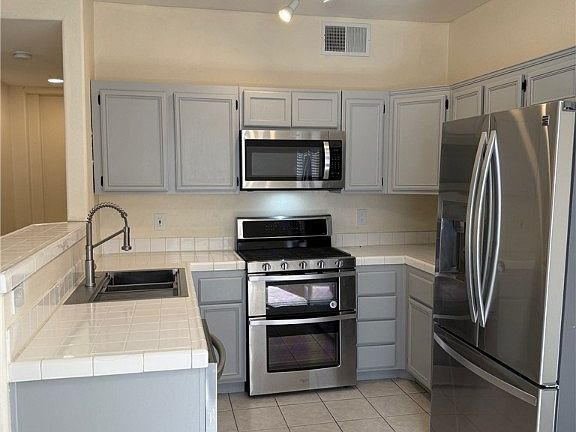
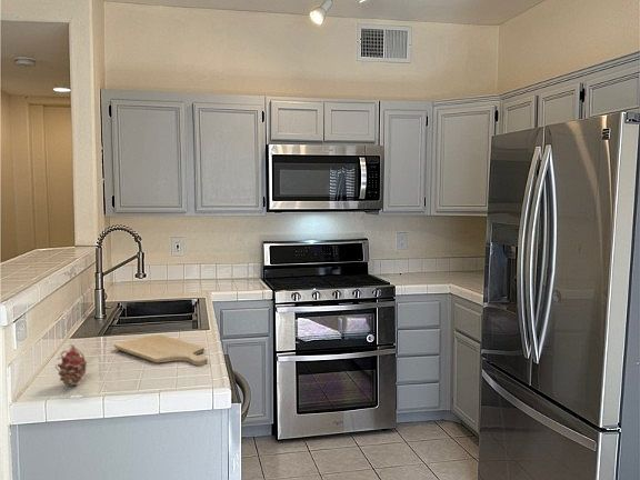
+ chopping board [113,334,209,367]
+ fruit [54,343,88,388]
